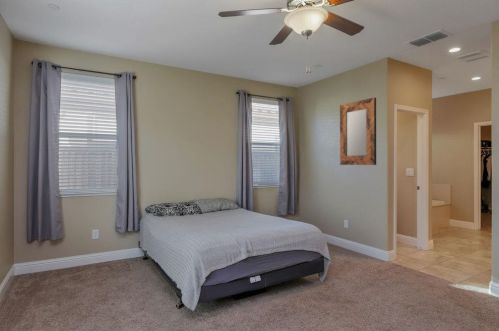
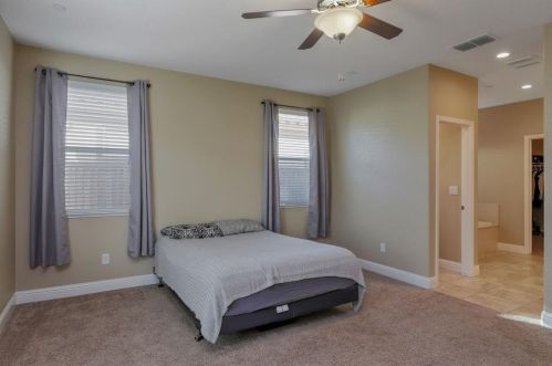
- home mirror [339,97,377,166]
